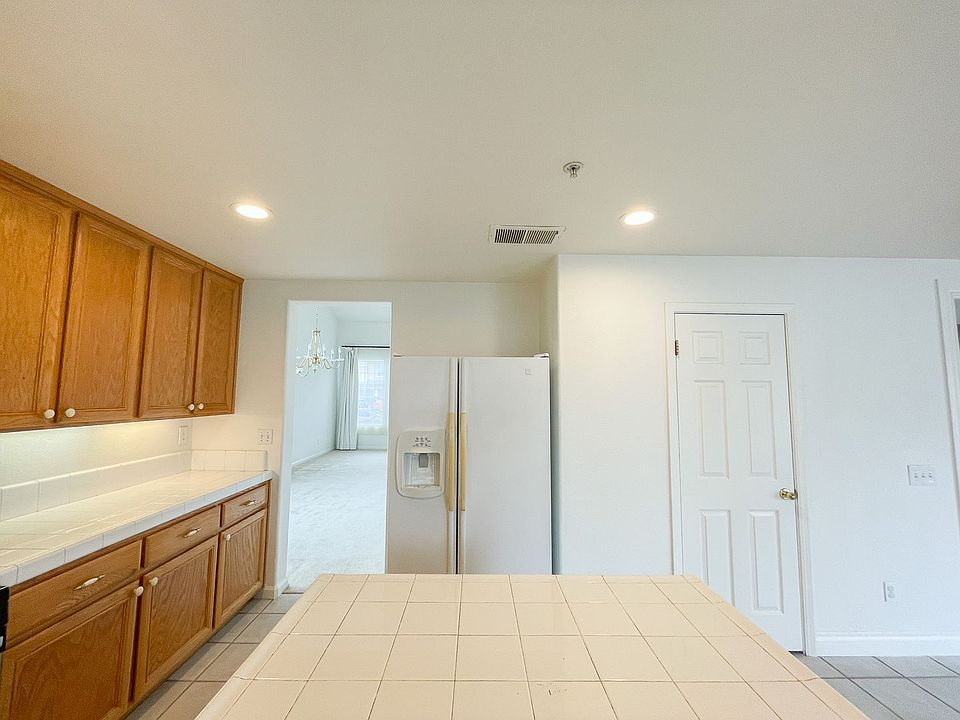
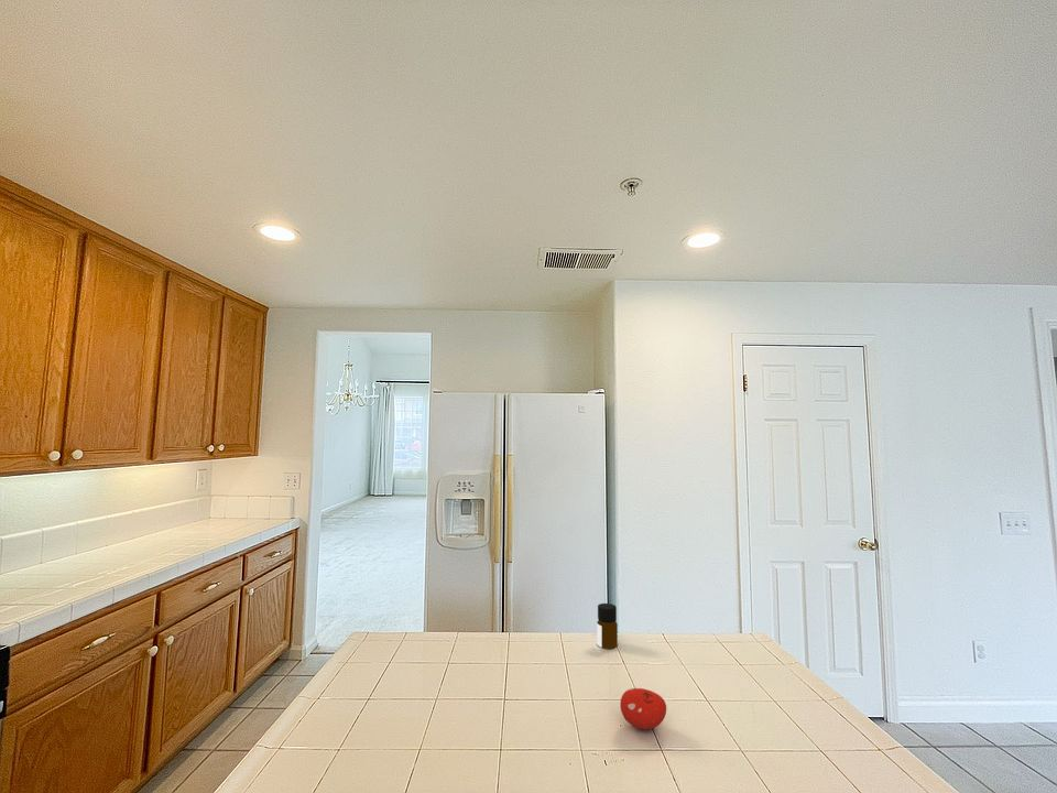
+ fruit [619,687,667,730]
+ bottle [596,602,619,650]
